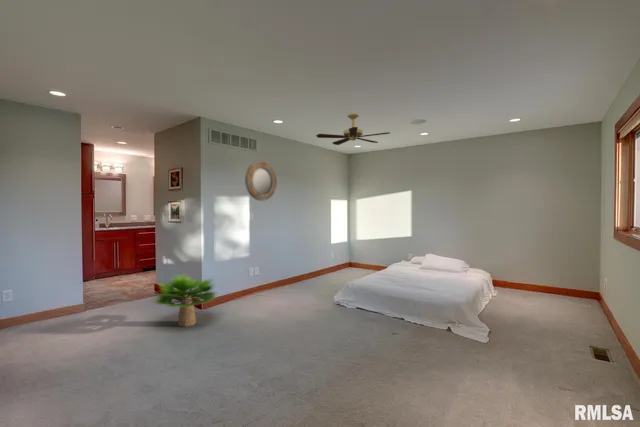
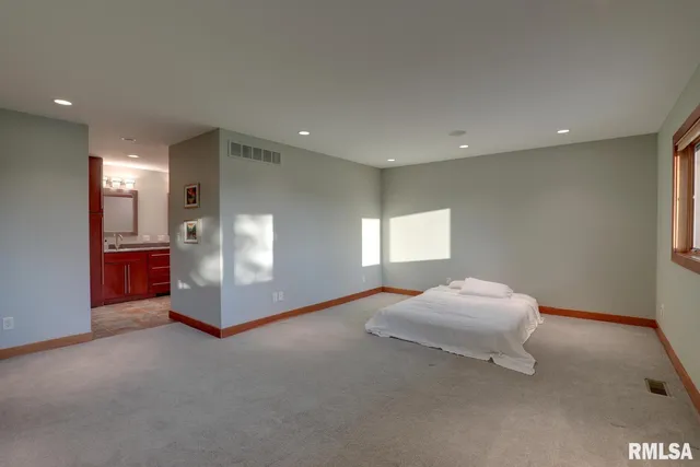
- ceiling fan [315,112,391,146]
- potted plant [152,272,219,328]
- home mirror [244,161,278,202]
